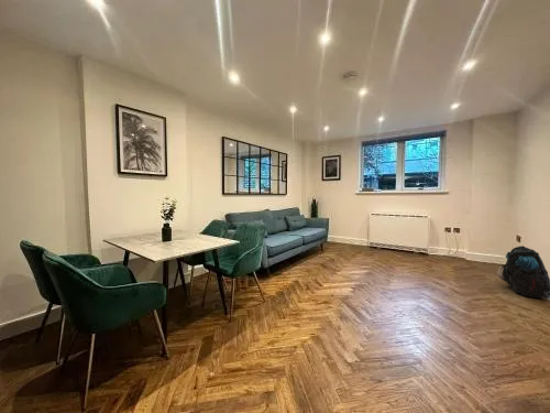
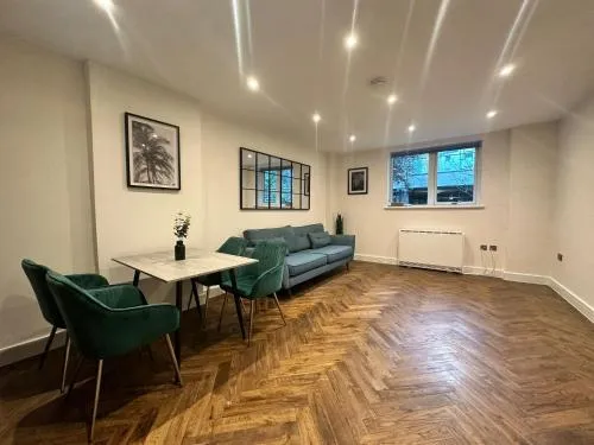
- backpack [496,244,550,301]
